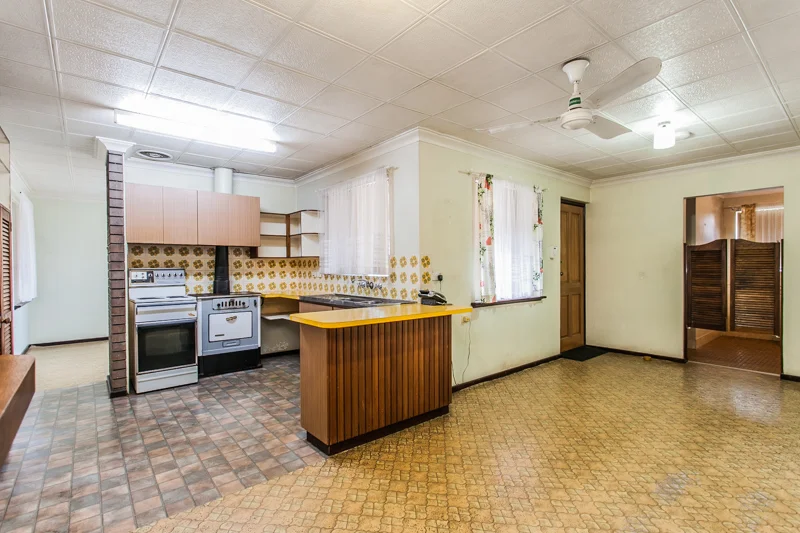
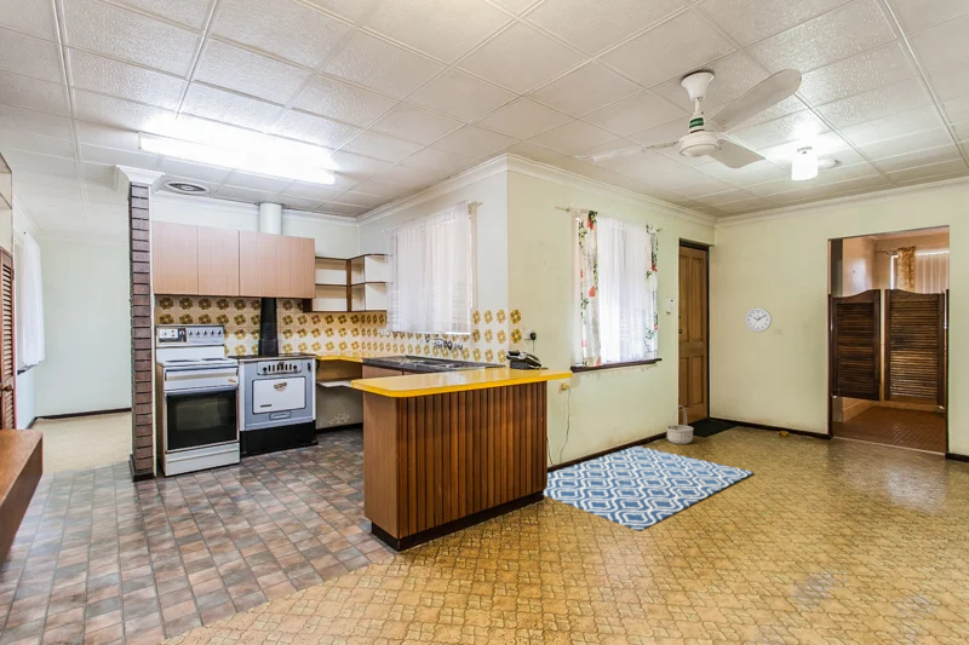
+ basket [665,404,694,445]
+ rug [541,445,755,532]
+ wall clock [744,306,773,333]
